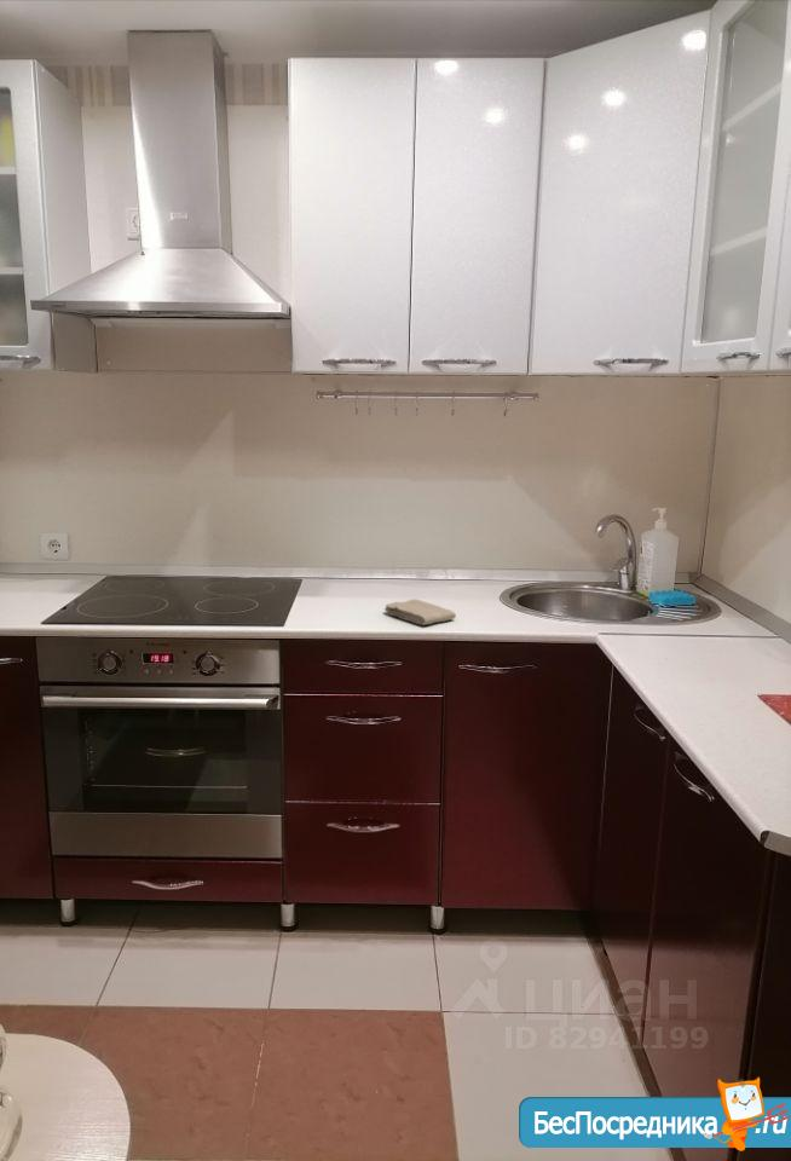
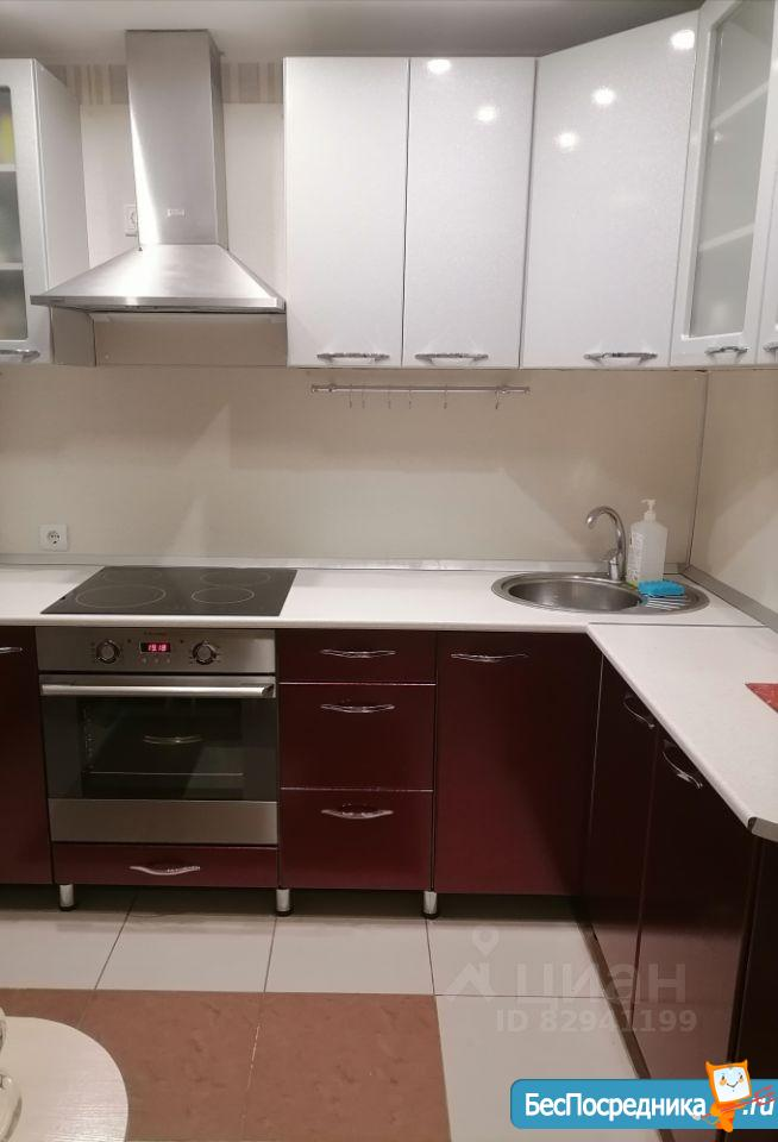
- washcloth [383,597,457,626]
